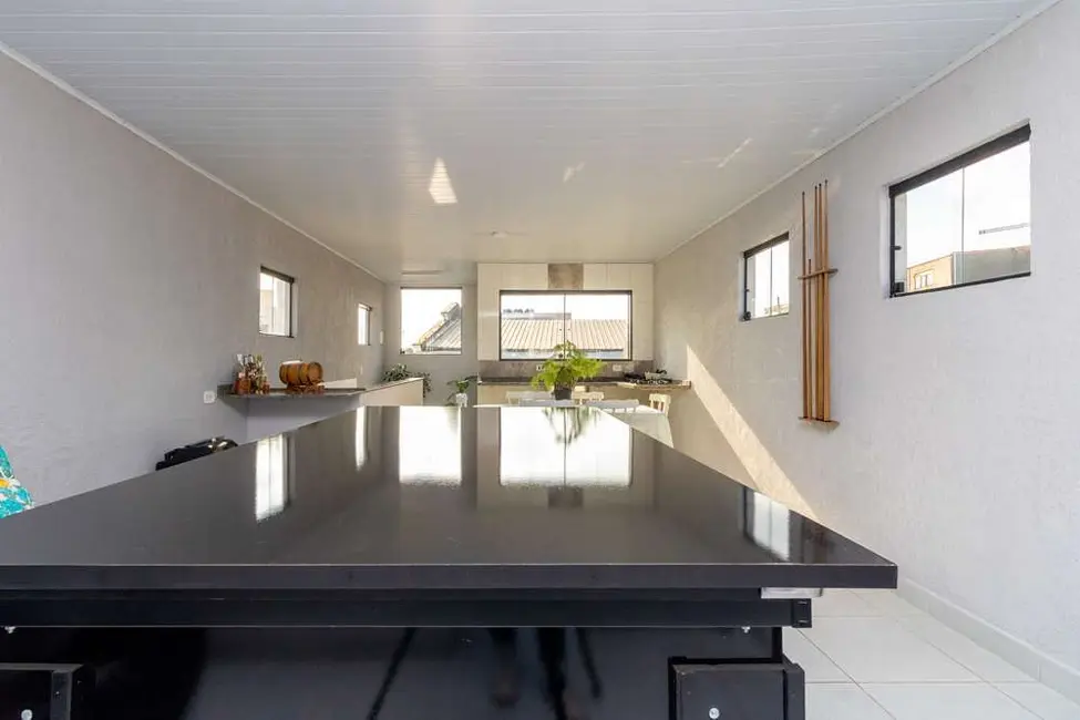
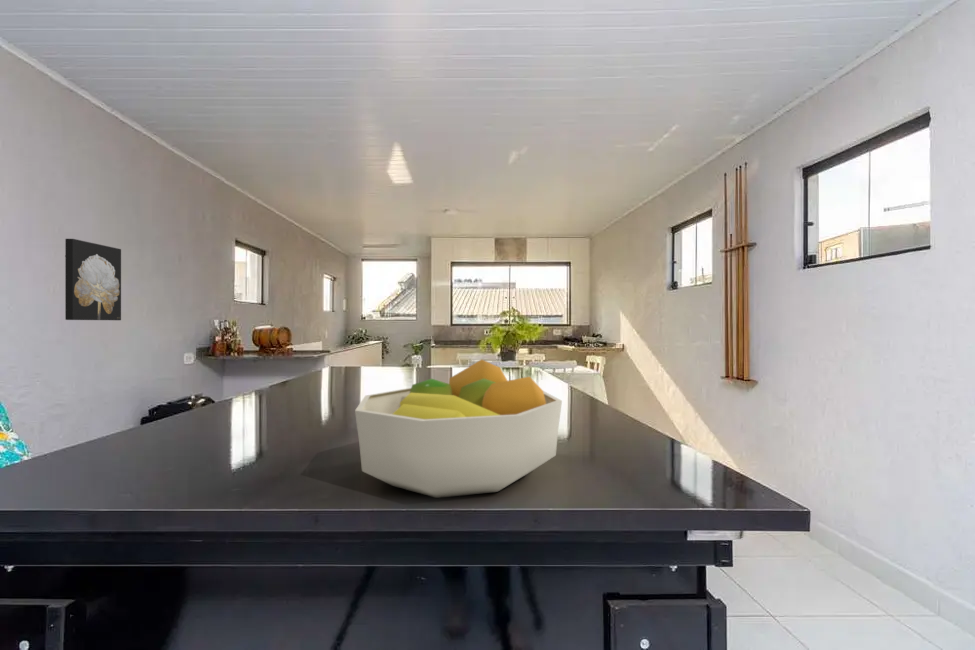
+ fruit bowl [354,359,563,499]
+ wall art [64,238,122,321]
